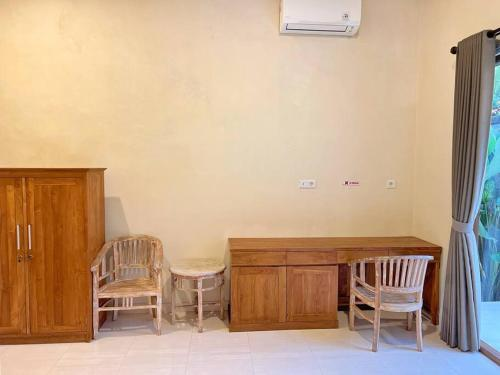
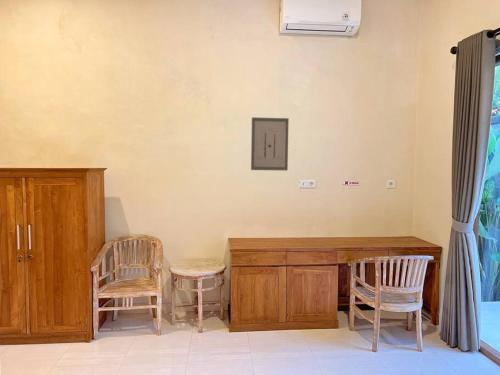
+ wall art [250,116,290,172]
